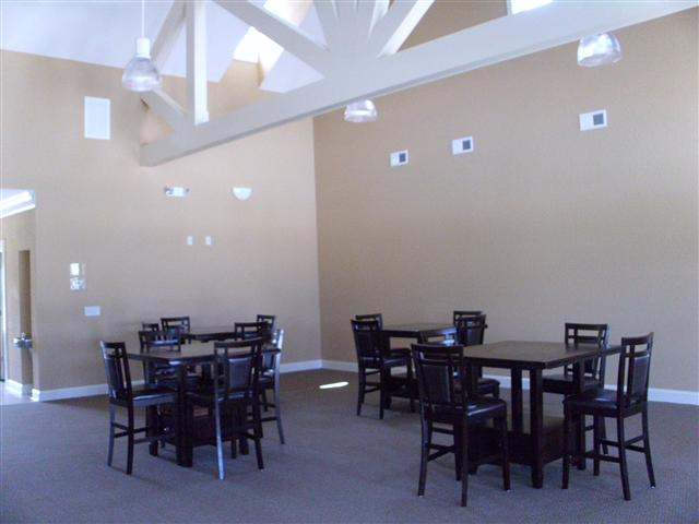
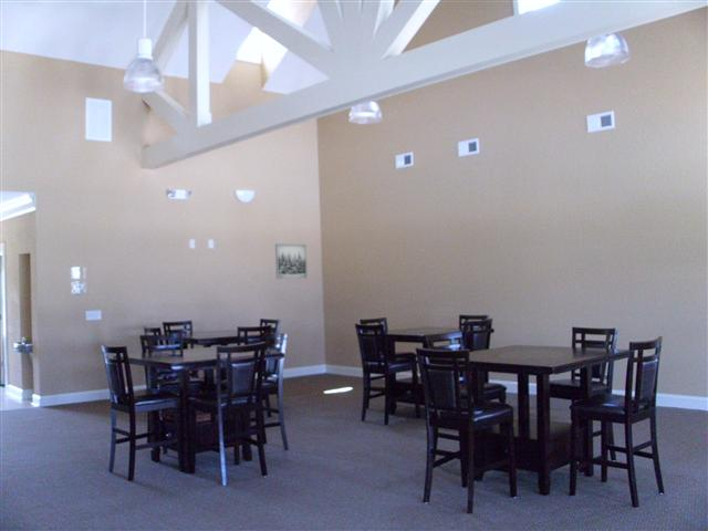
+ wall art [274,242,309,280]
